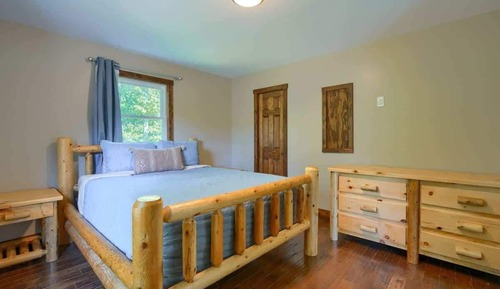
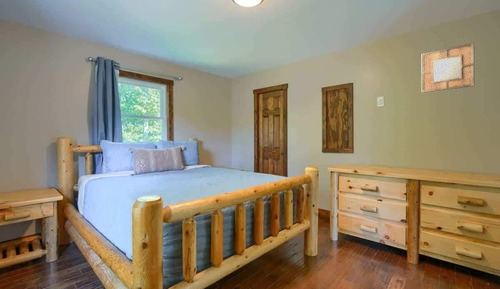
+ home mirror [421,42,475,94]
